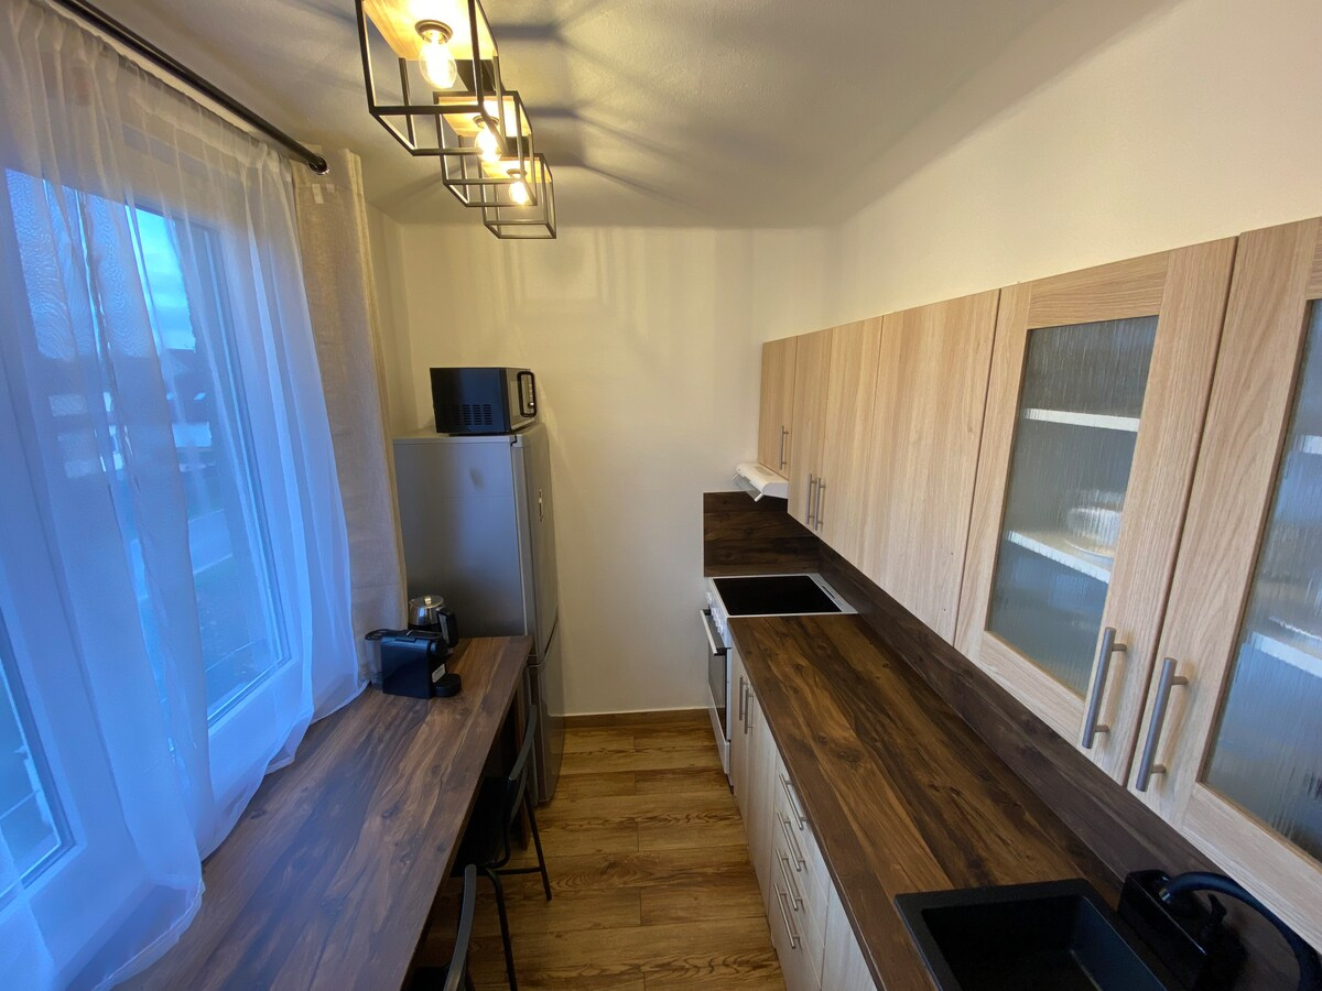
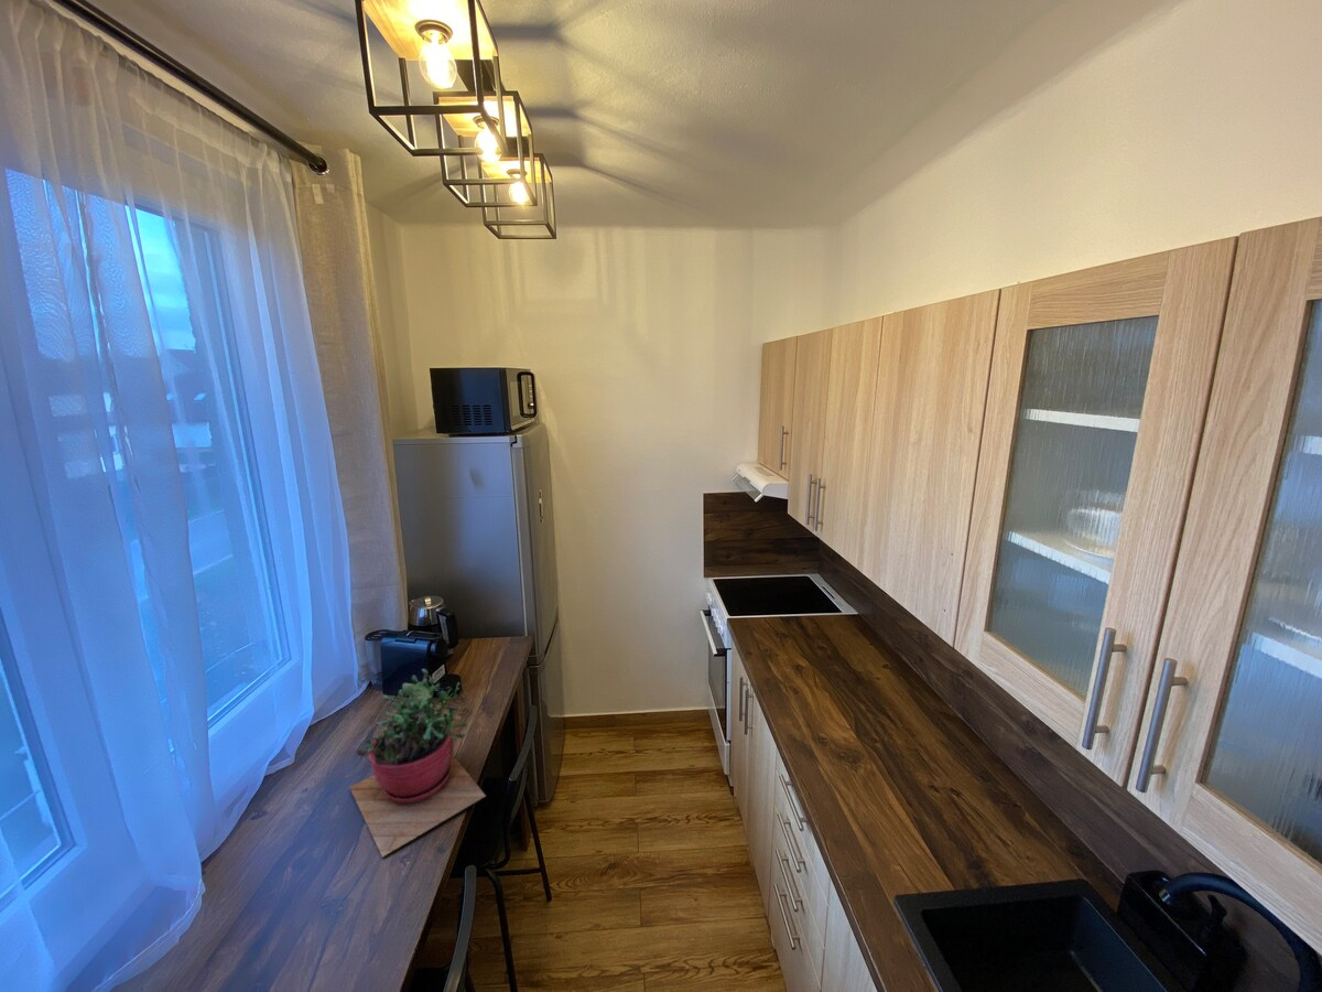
+ succulent plant [348,668,487,859]
